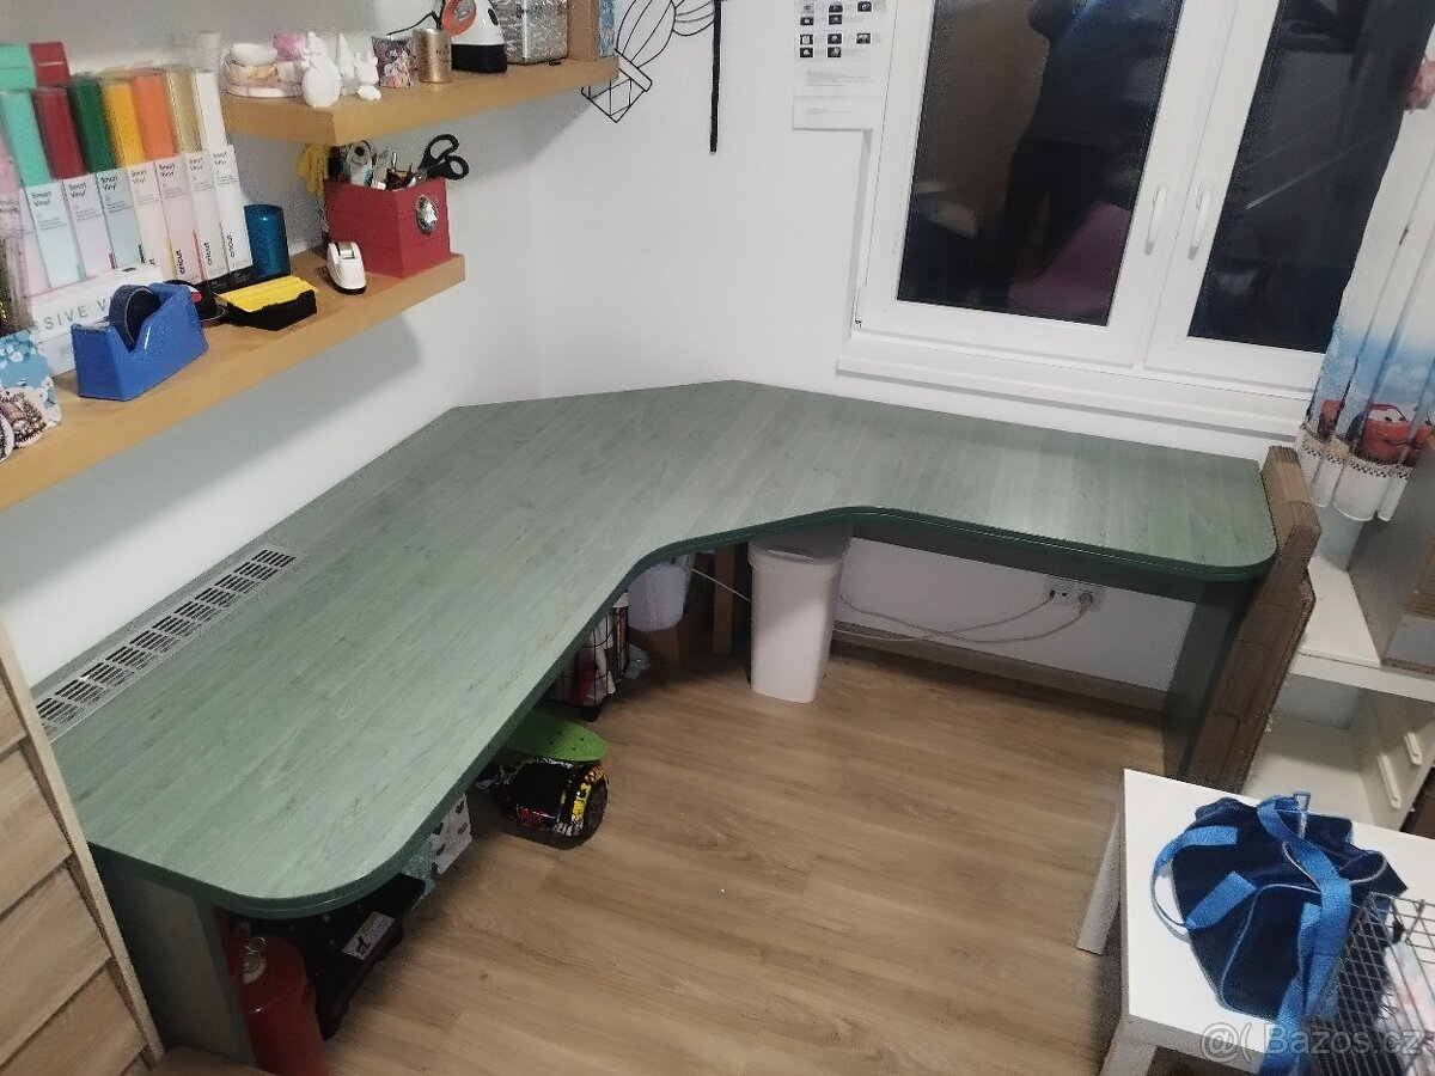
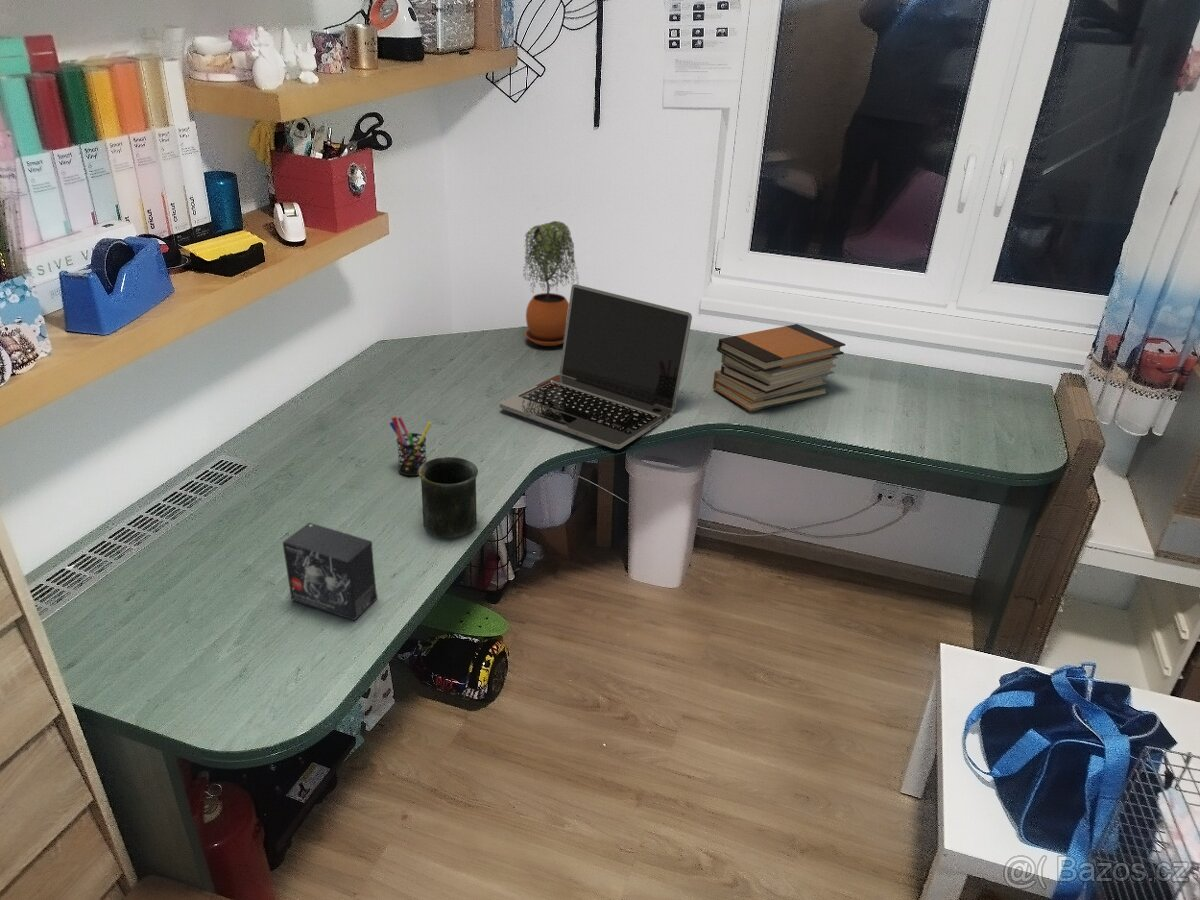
+ mug [418,456,479,539]
+ potted plant [522,220,580,347]
+ pen holder [388,416,433,477]
+ laptop [499,283,693,450]
+ book stack [712,323,846,412]
+ small box [282,522,378,621]
